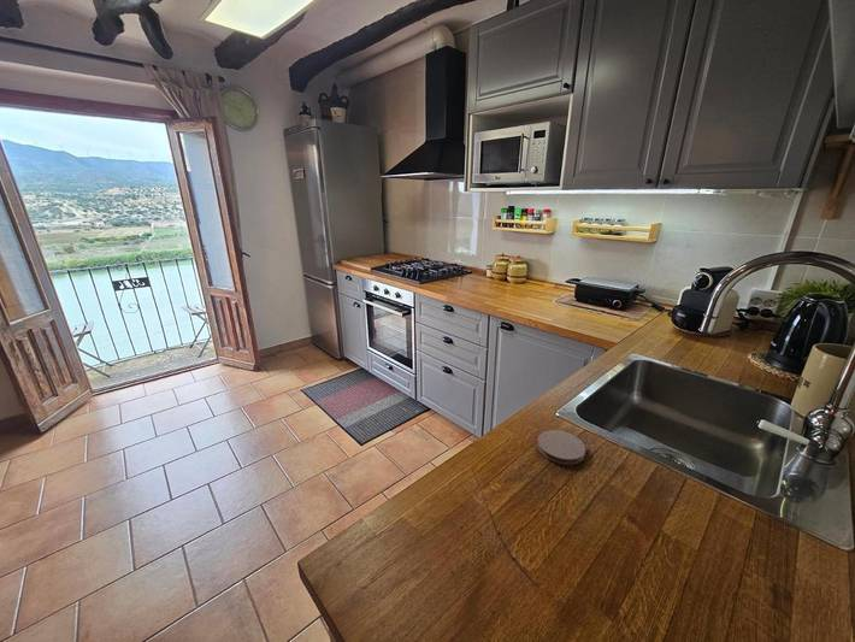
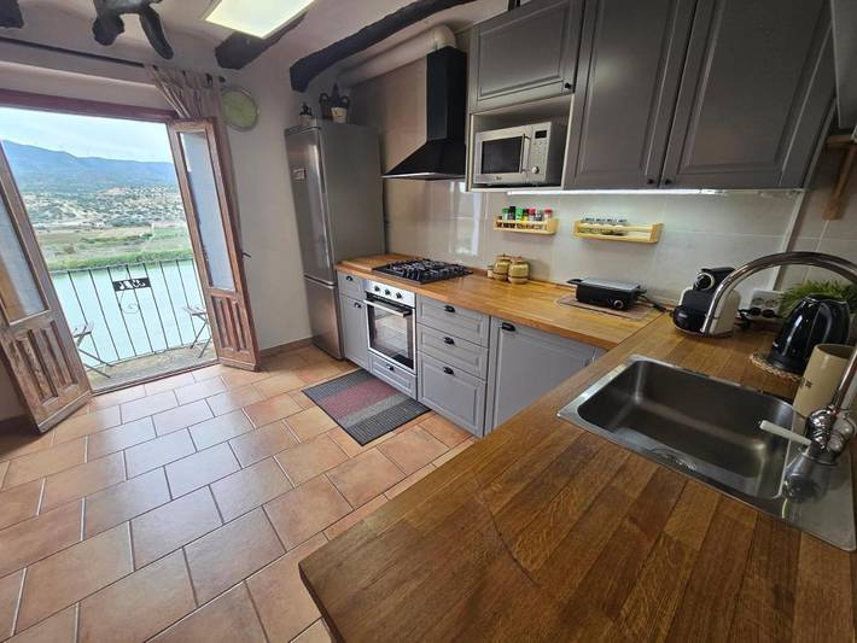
- coaster [536,429,586,466]
